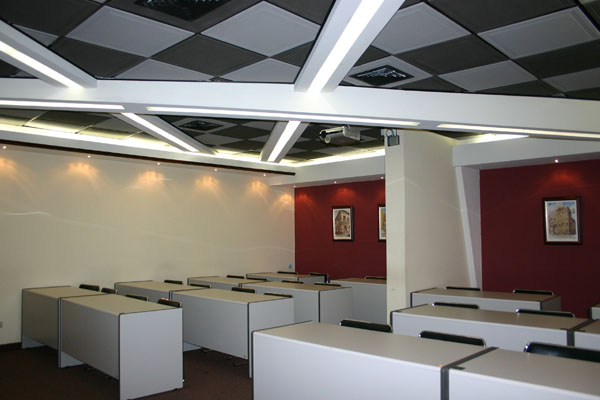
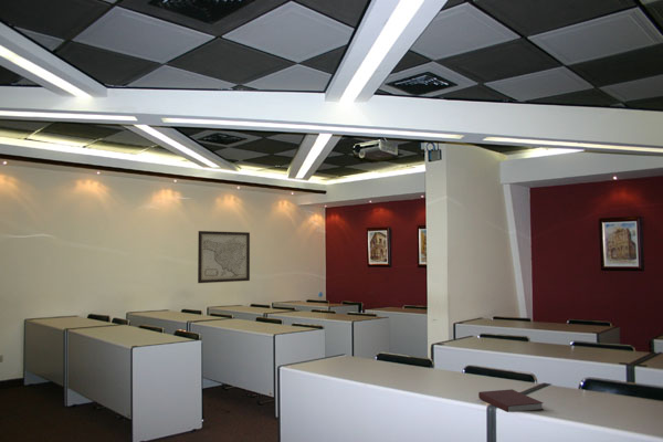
+ wall art [197,230,251,284]
+ notebook [477,389,545,413]
